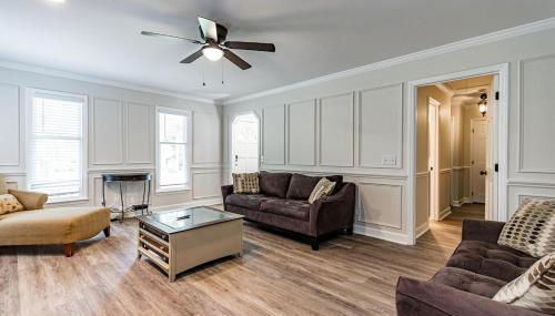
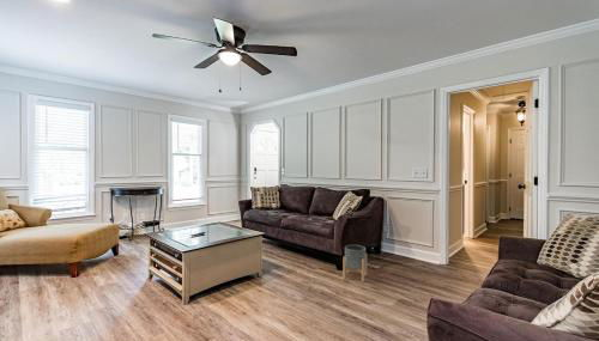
+ planter [341,244,368,284]
